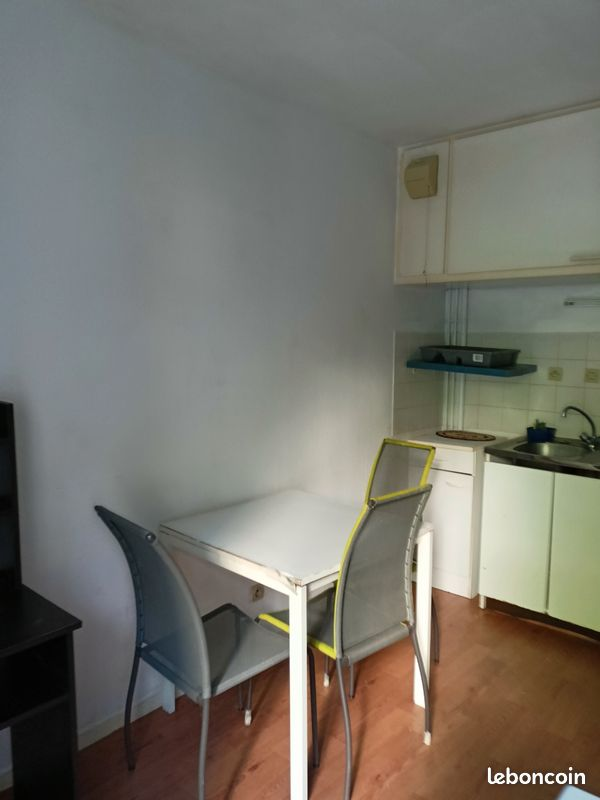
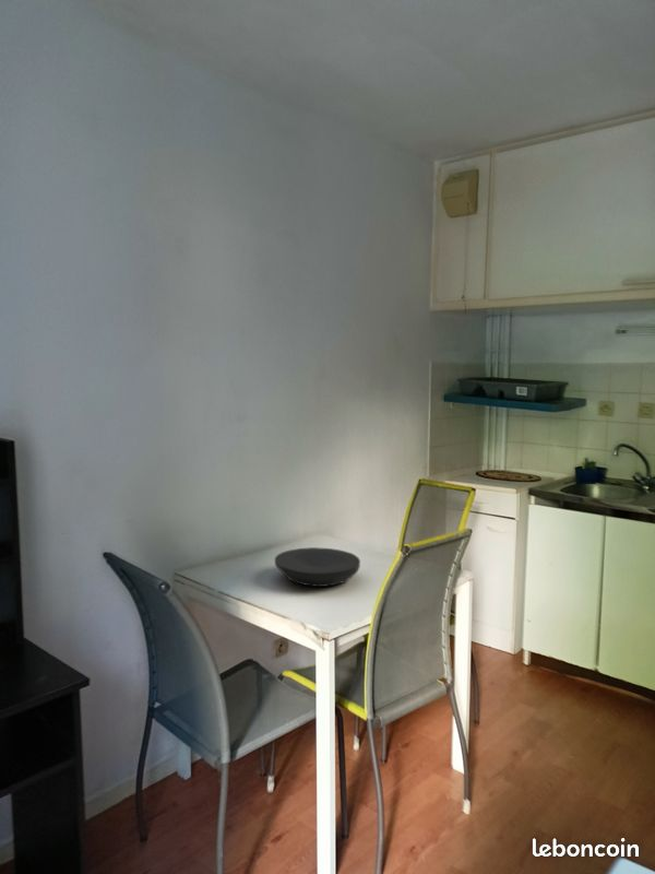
+ plate [274,546,361,588]
